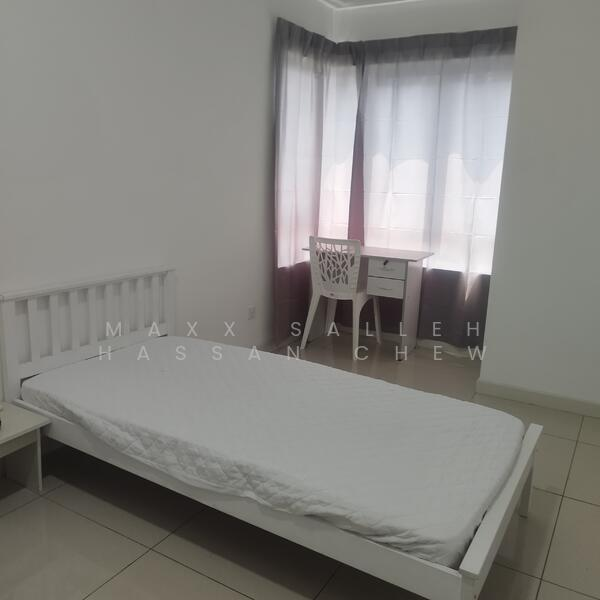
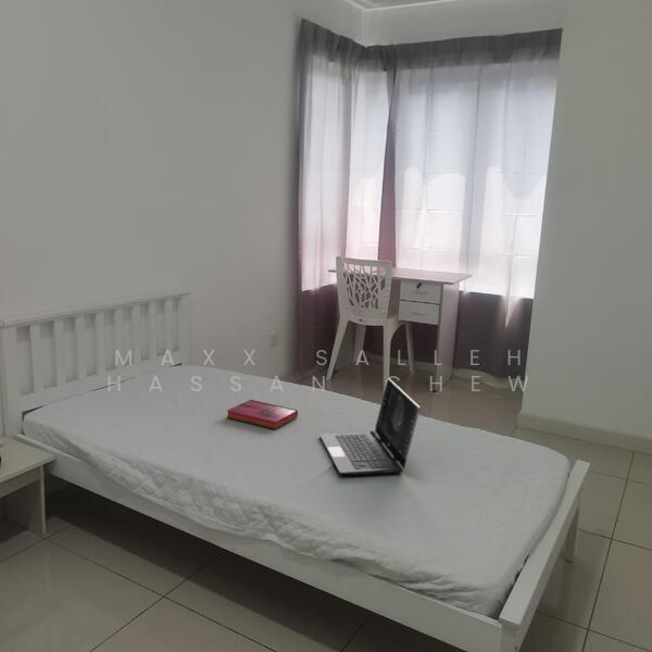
+ laptop computer [318,377,422,476]
+ hardback book [226,399,299,430]
